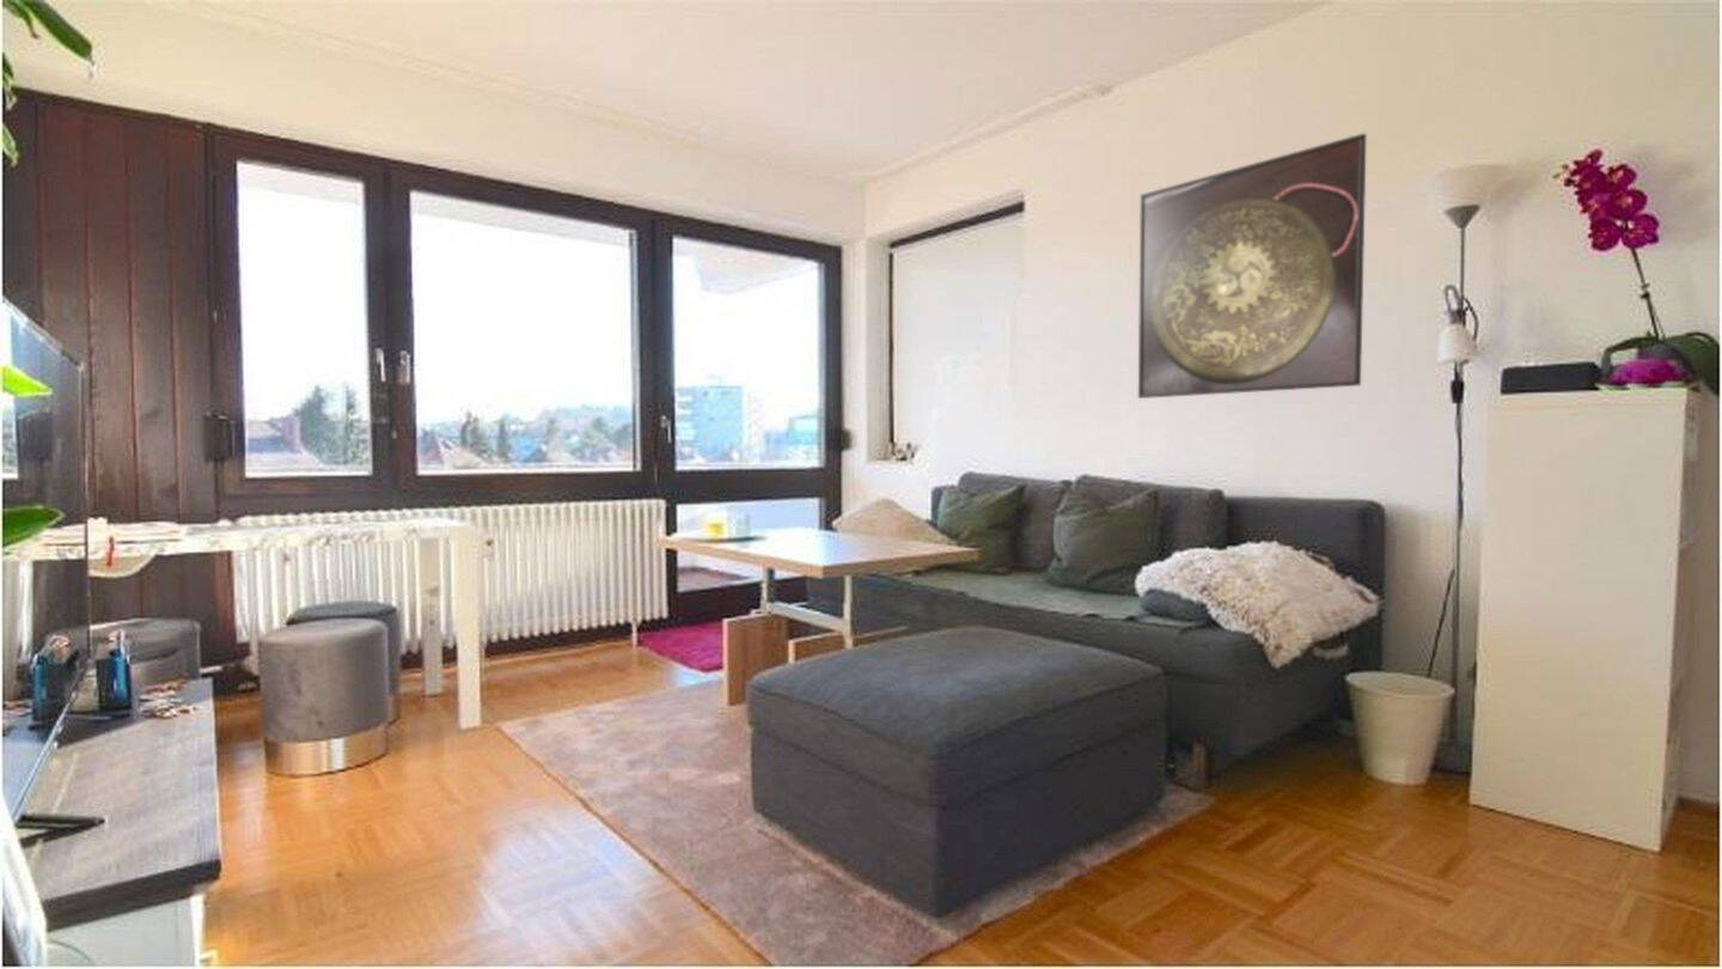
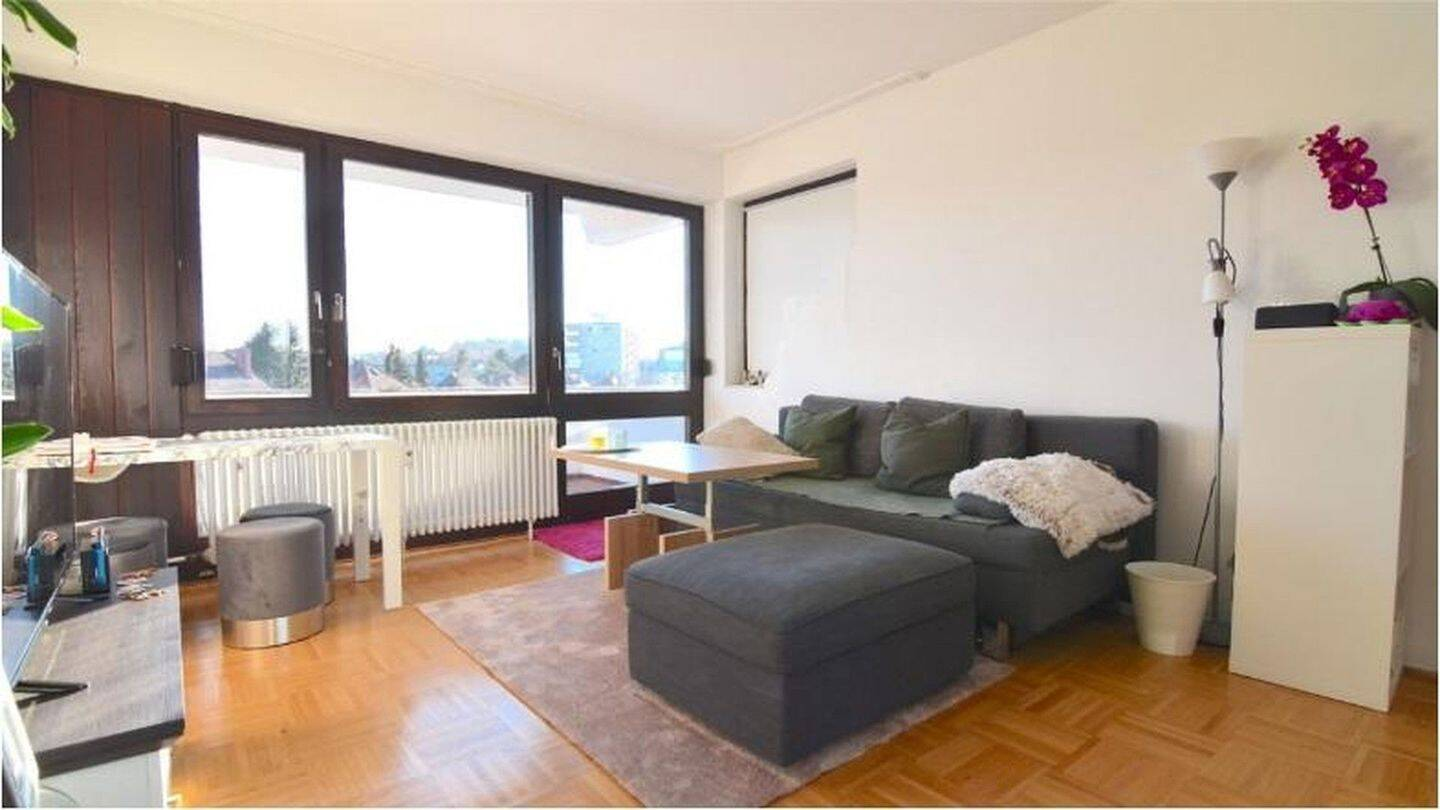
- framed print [1137,133,1368,400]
